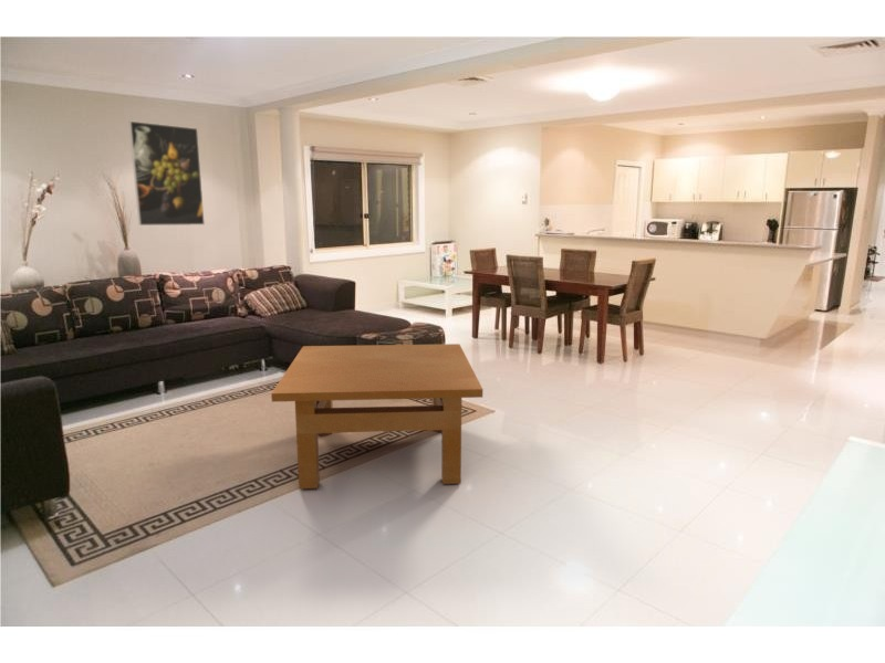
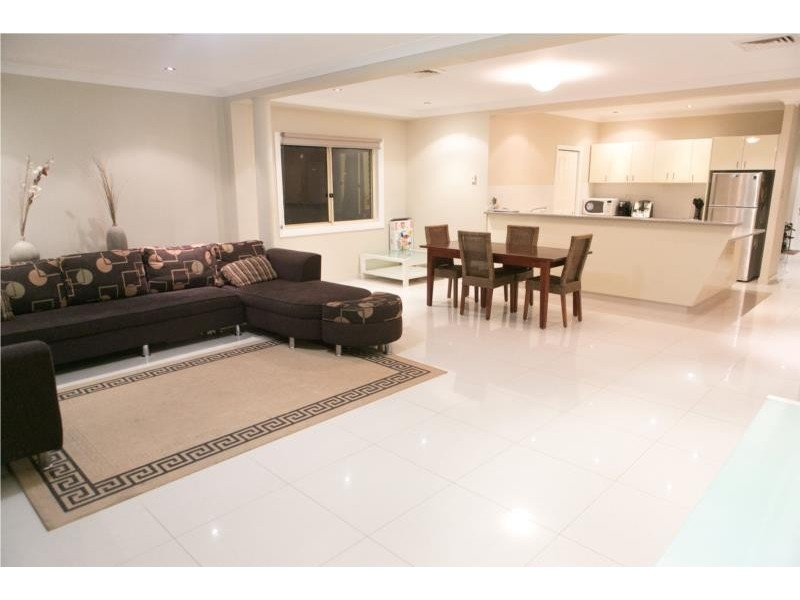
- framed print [128,120,206,227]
- table [270,343,483,490]
